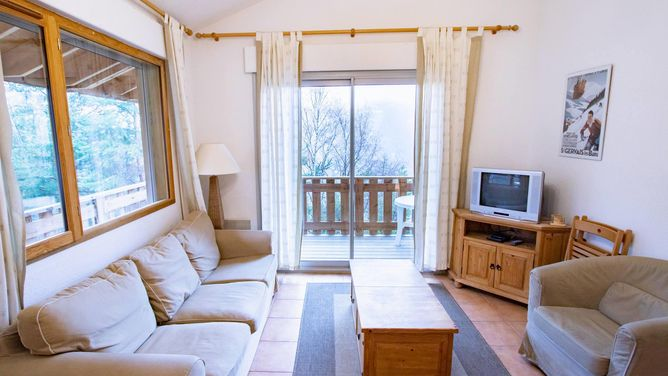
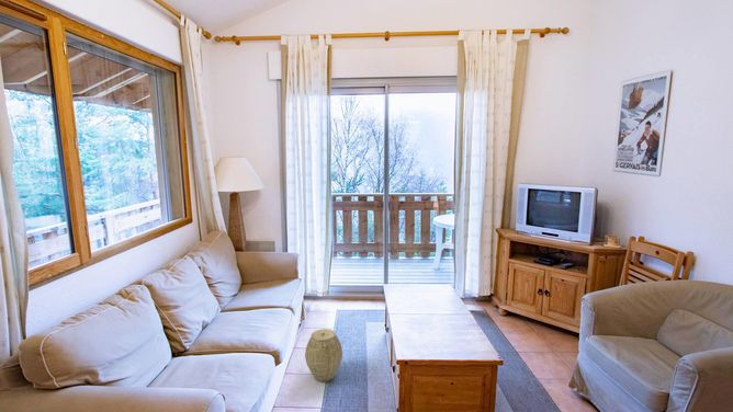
+ woven basket [304,328,343,382]
